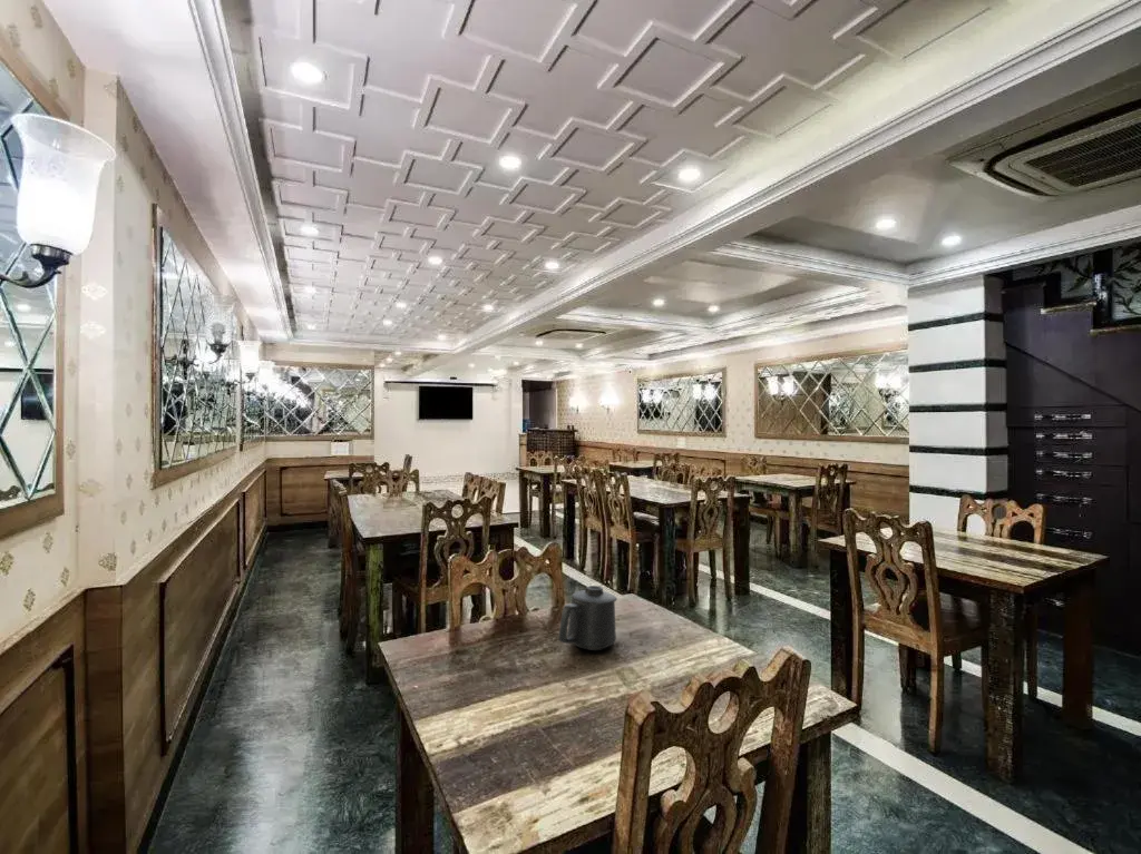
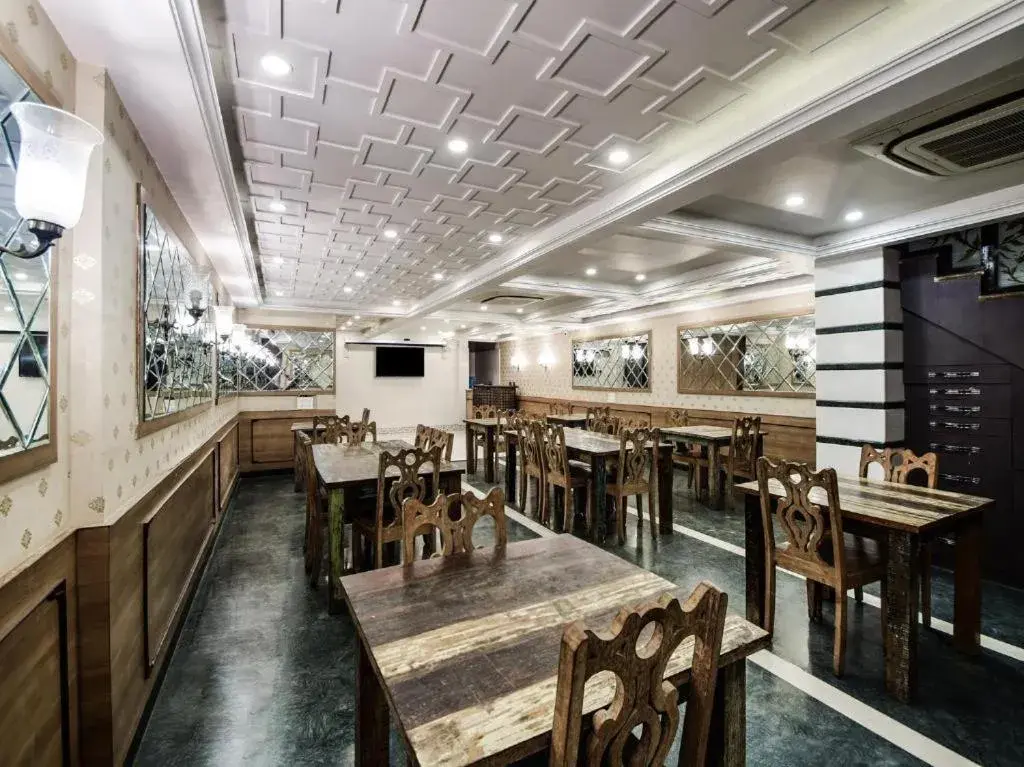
- mug [558,585,618,651]
